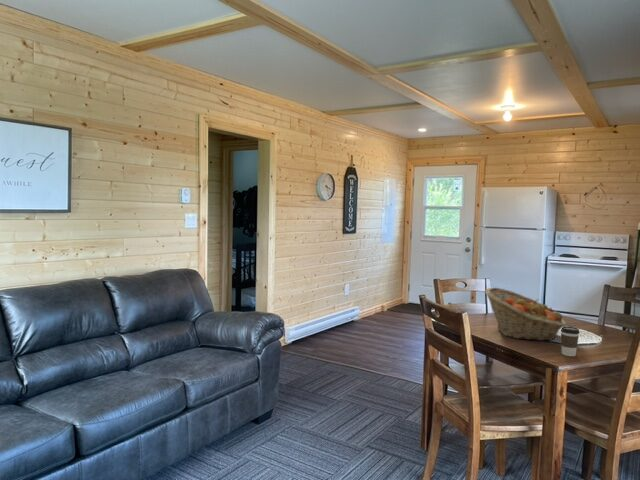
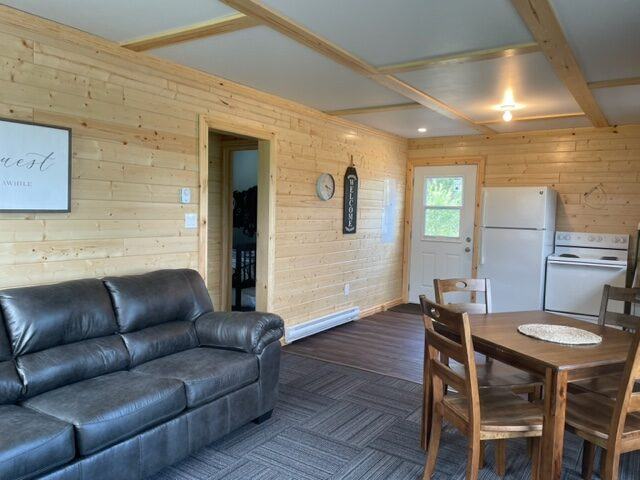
- coffee cup [560,325,580,357]
- fruit basket [484,286,567,342]
